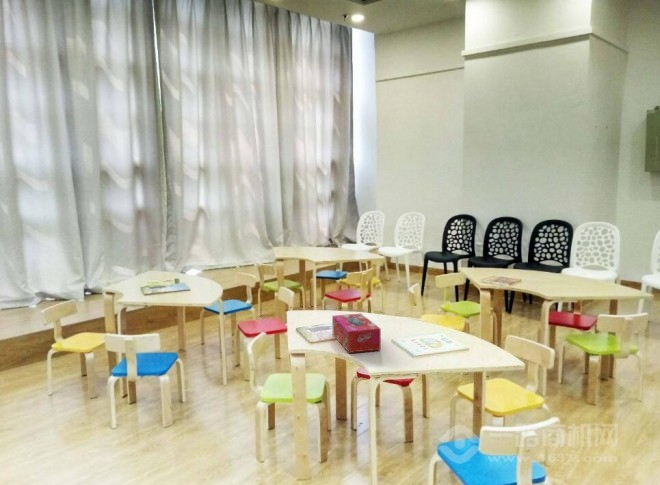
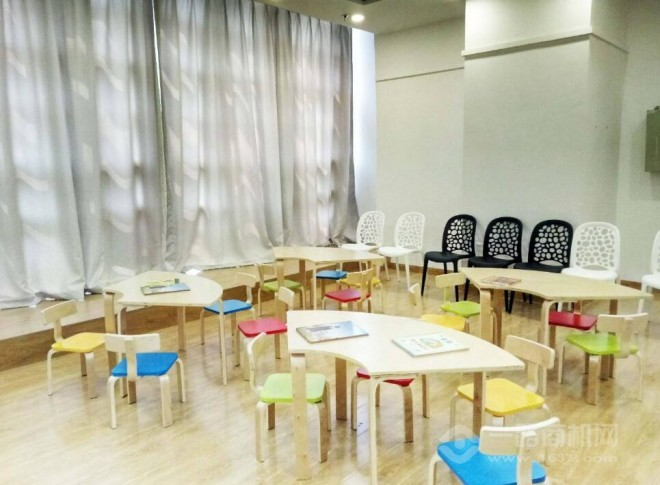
- tissue box [331,312,382,354]
